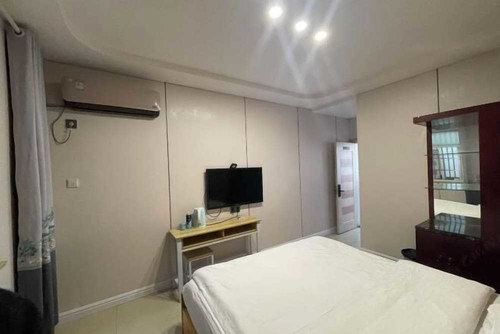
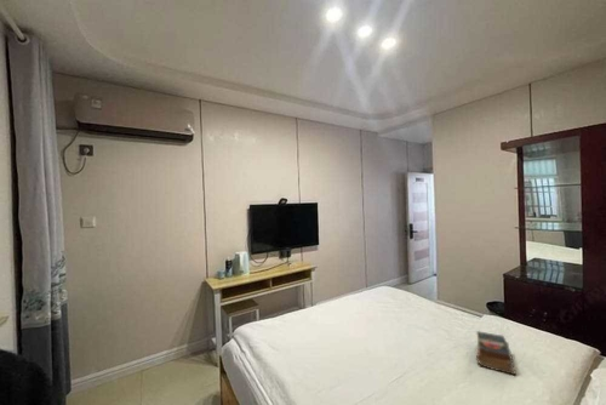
+ book [475,330,518,376]
